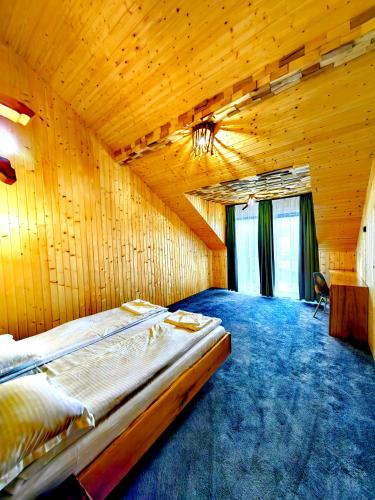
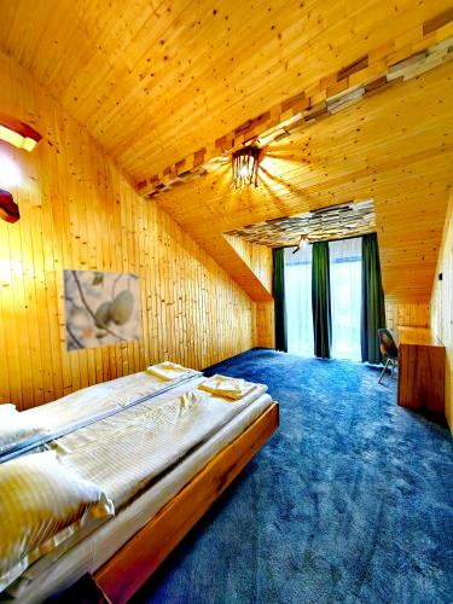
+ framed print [60,268,143,354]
